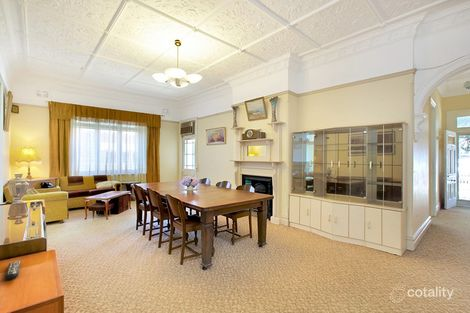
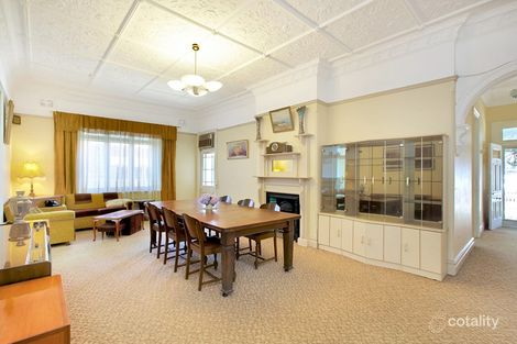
- remote control [4,260,22,281]
